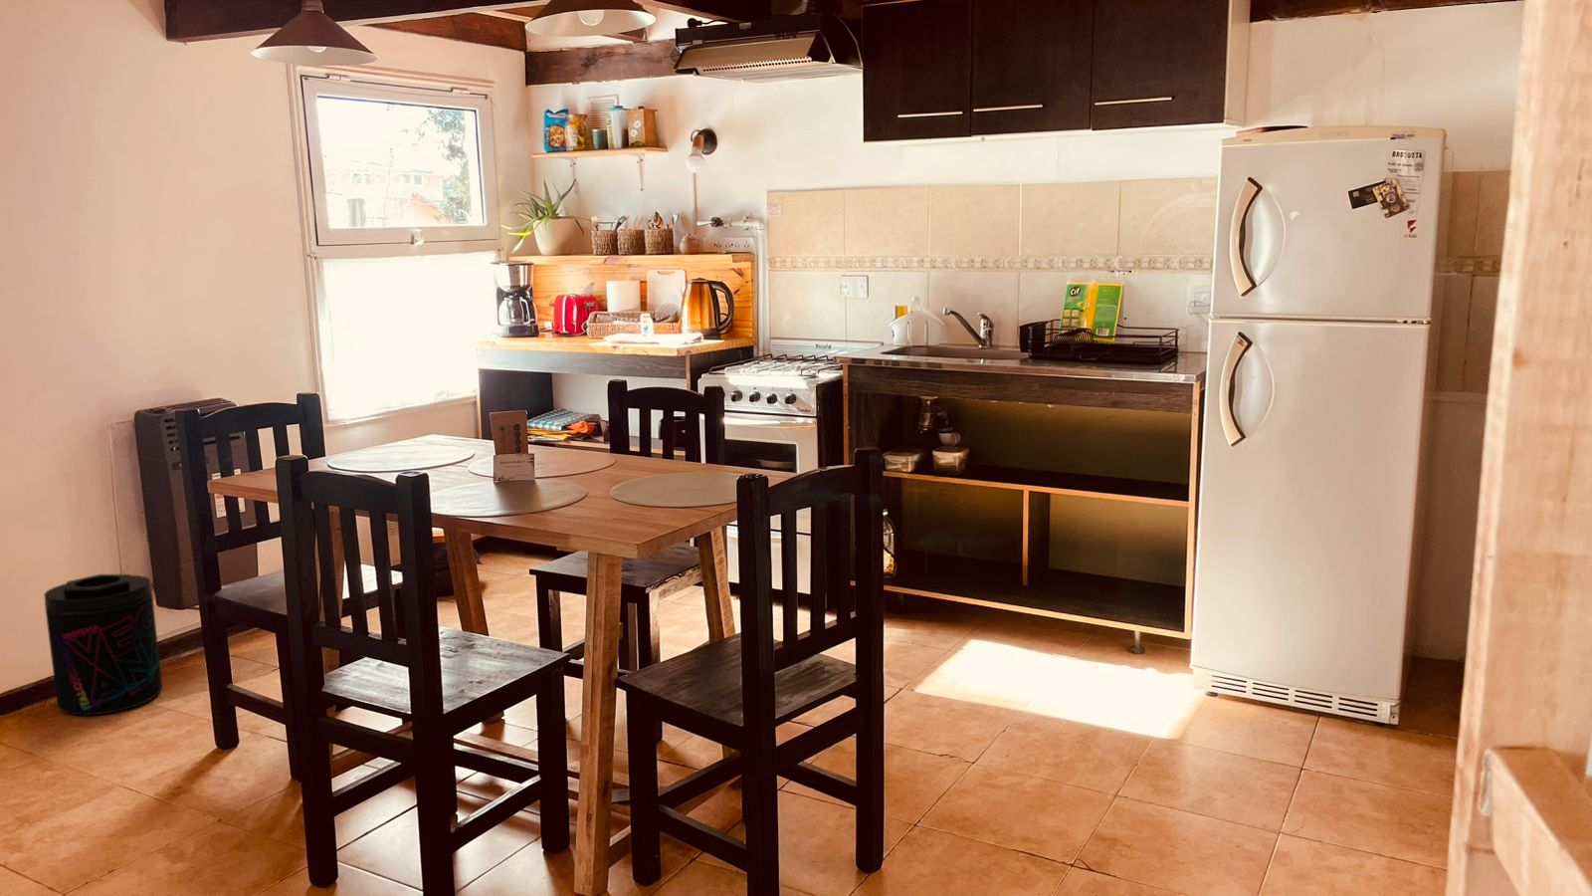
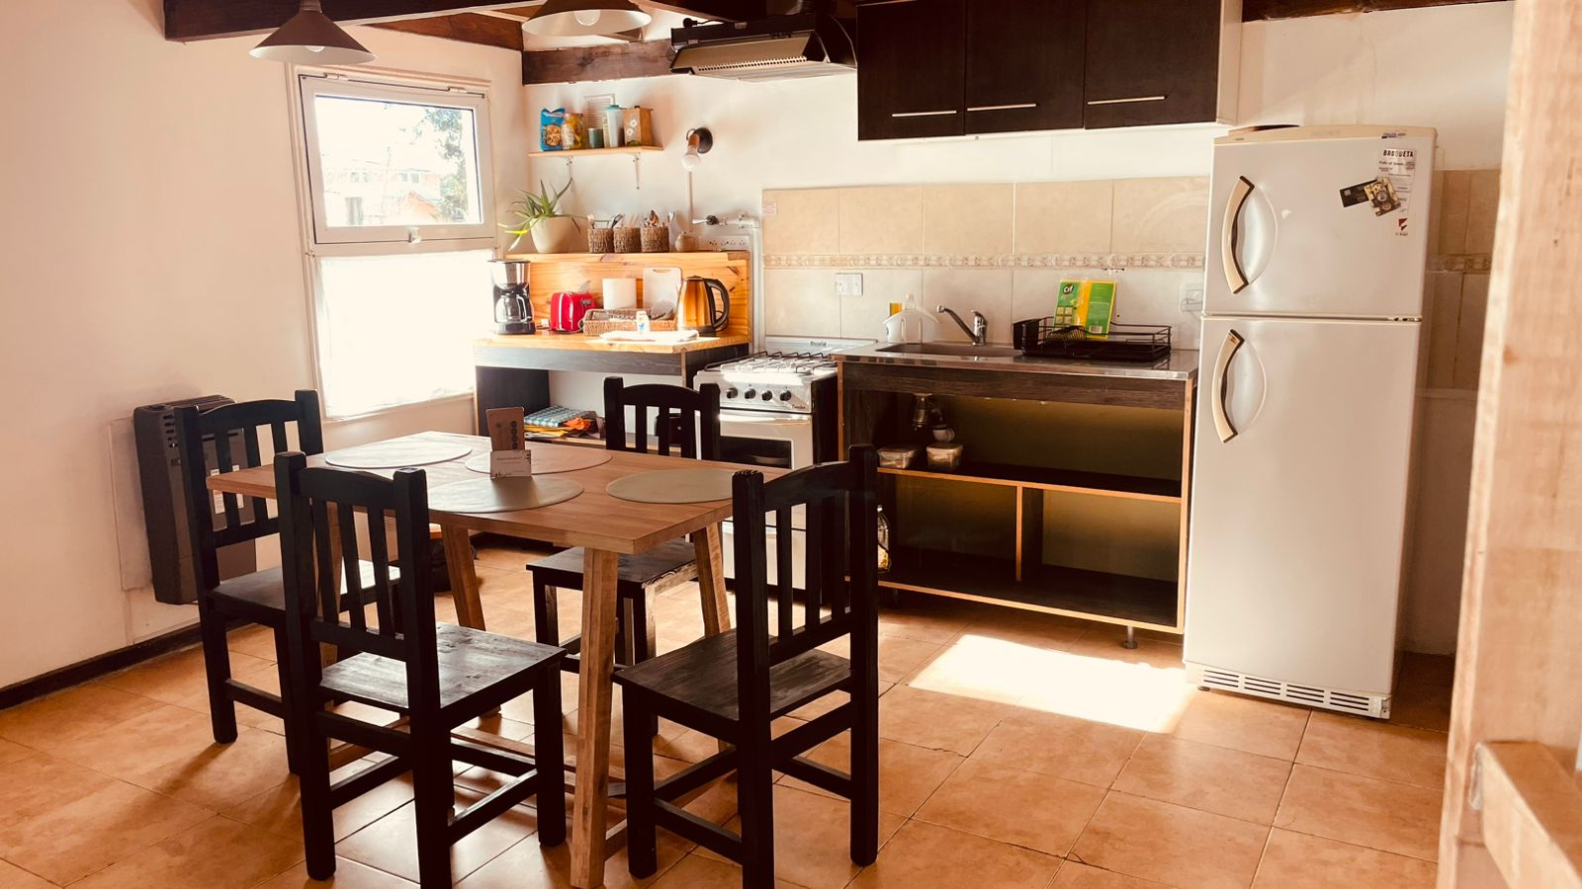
- supplement container [43,573,163,717]
